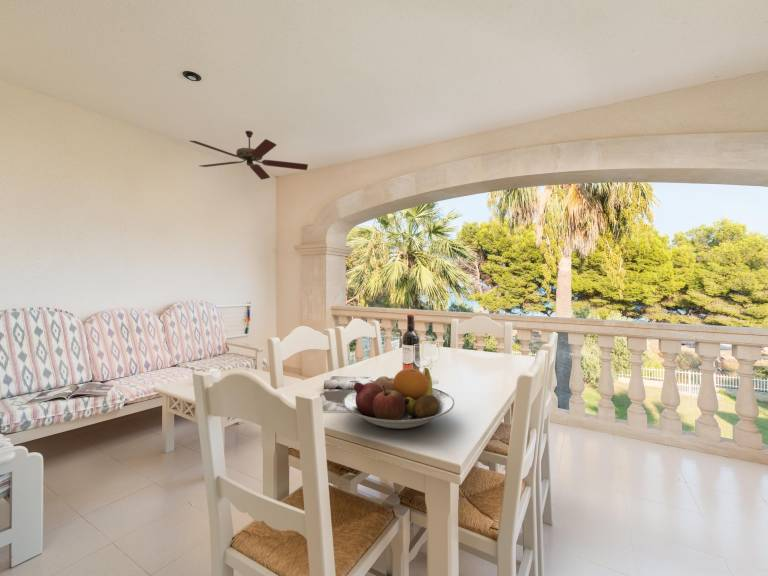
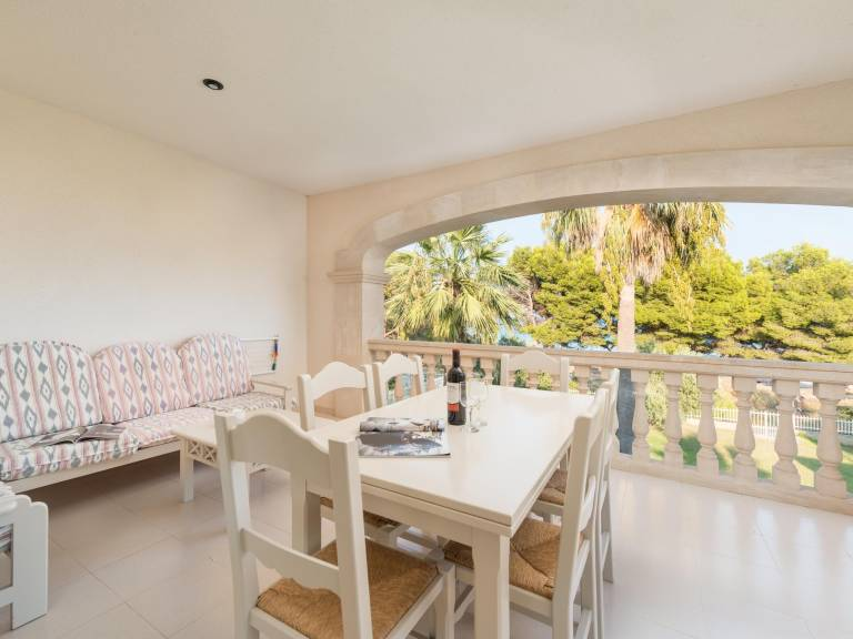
- ceiling fan [189,130,309,181]
- fruit bowl [342,364,455,430]
